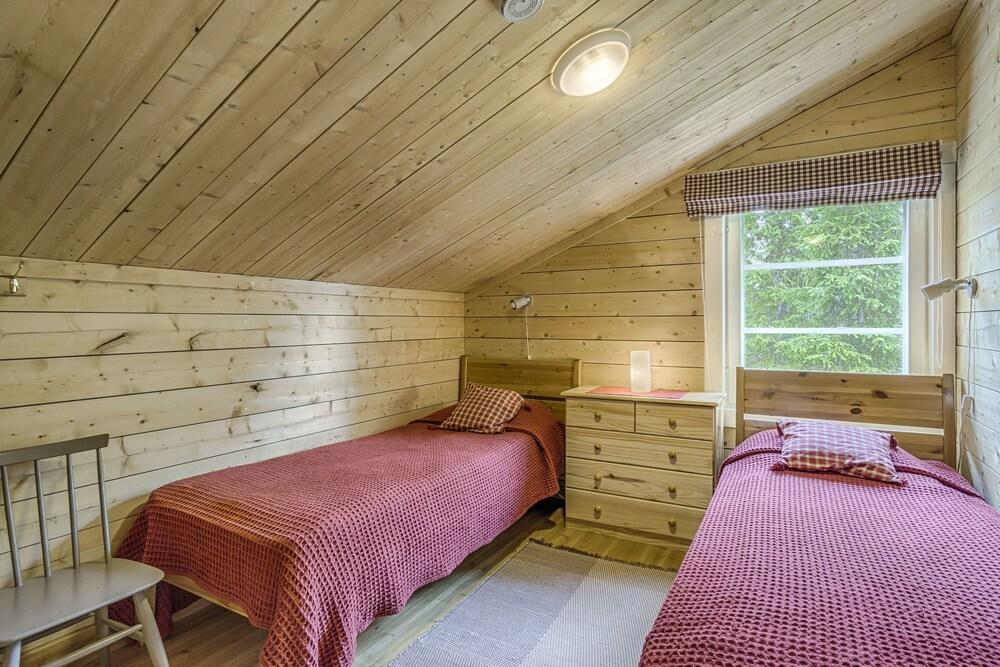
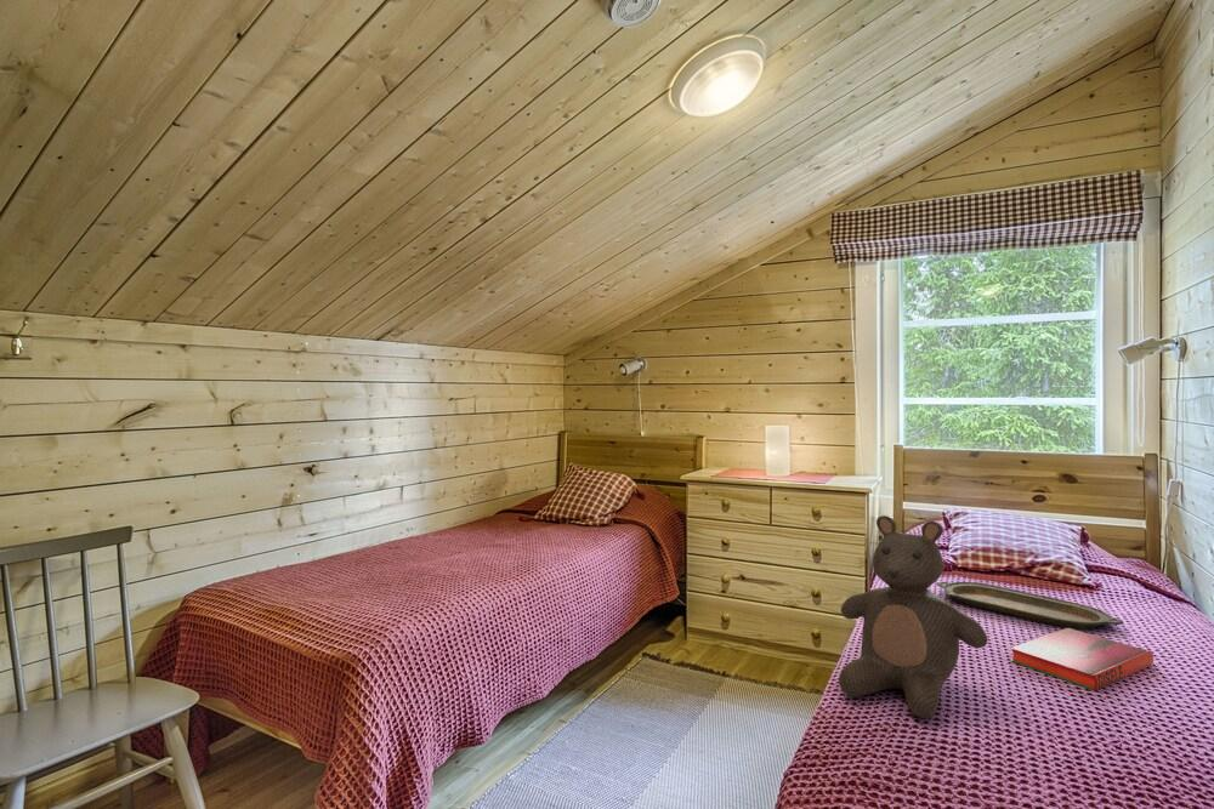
+ teddy bear [838,514,989,719]
+ hardback book [1009,627,1155,693]
+ serving tray [935,581,1124,629]
